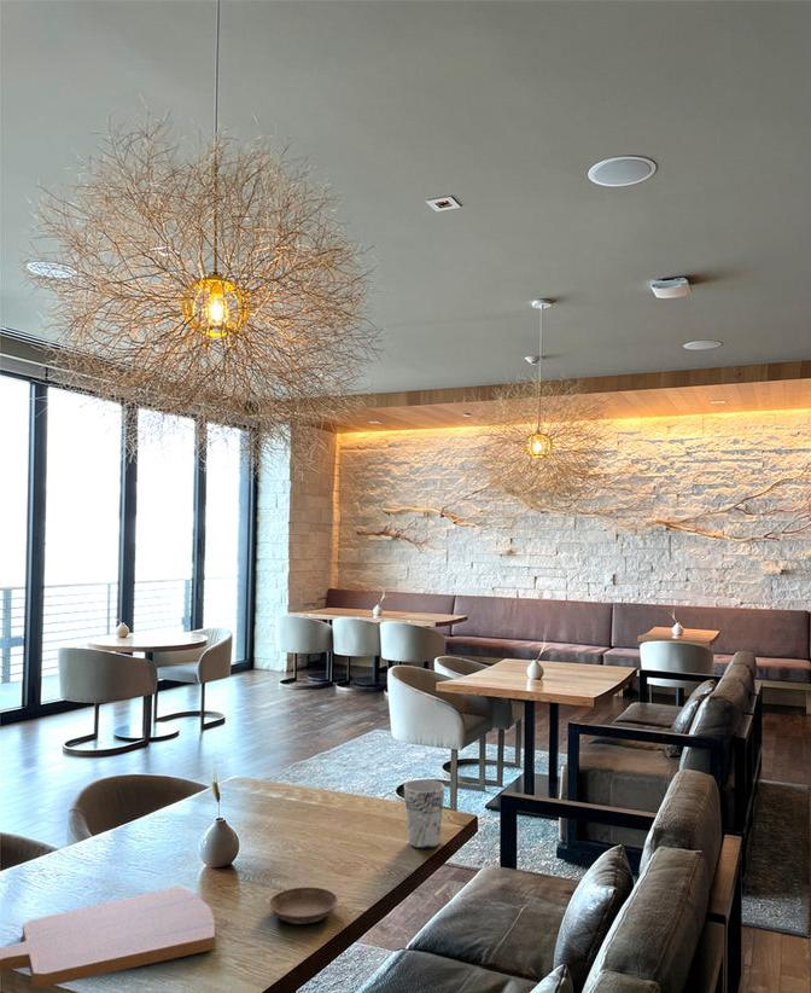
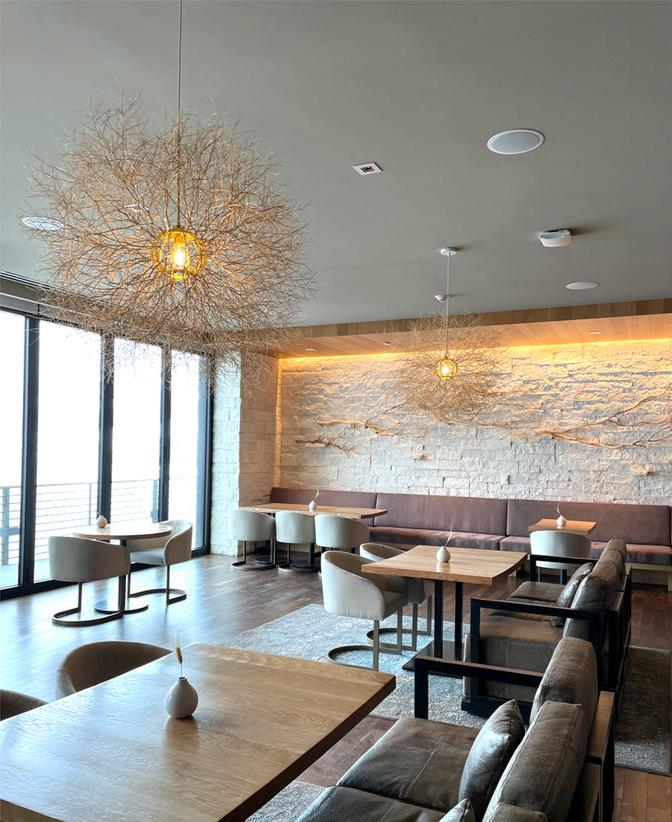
- saucer [268,885,339,925]
- cutting board [0,885,216,989]
- cup [403,779,447,849]
